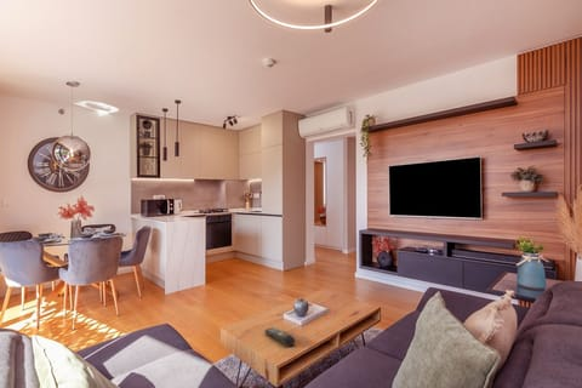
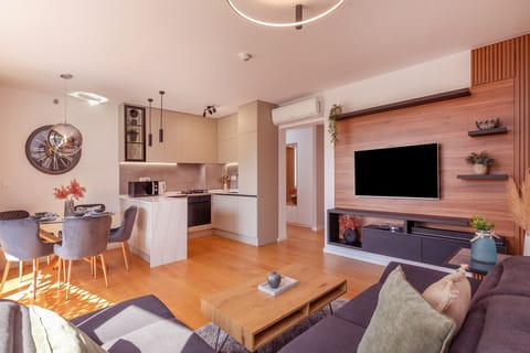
- remote control [263,326,296,348]
